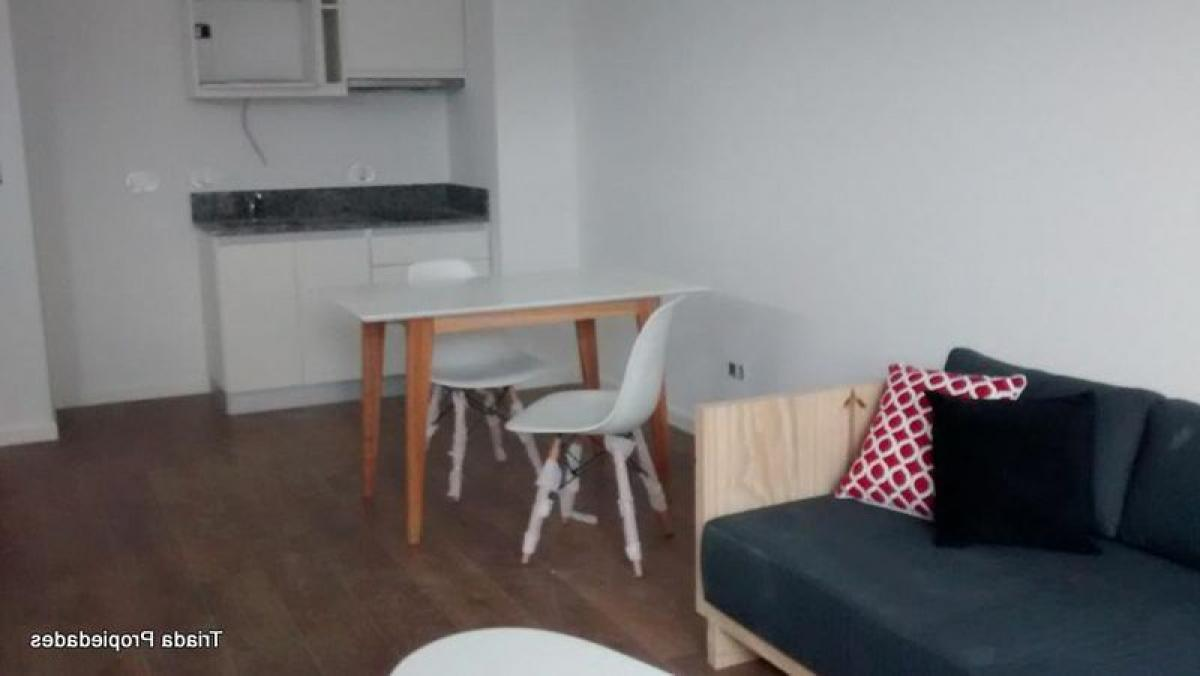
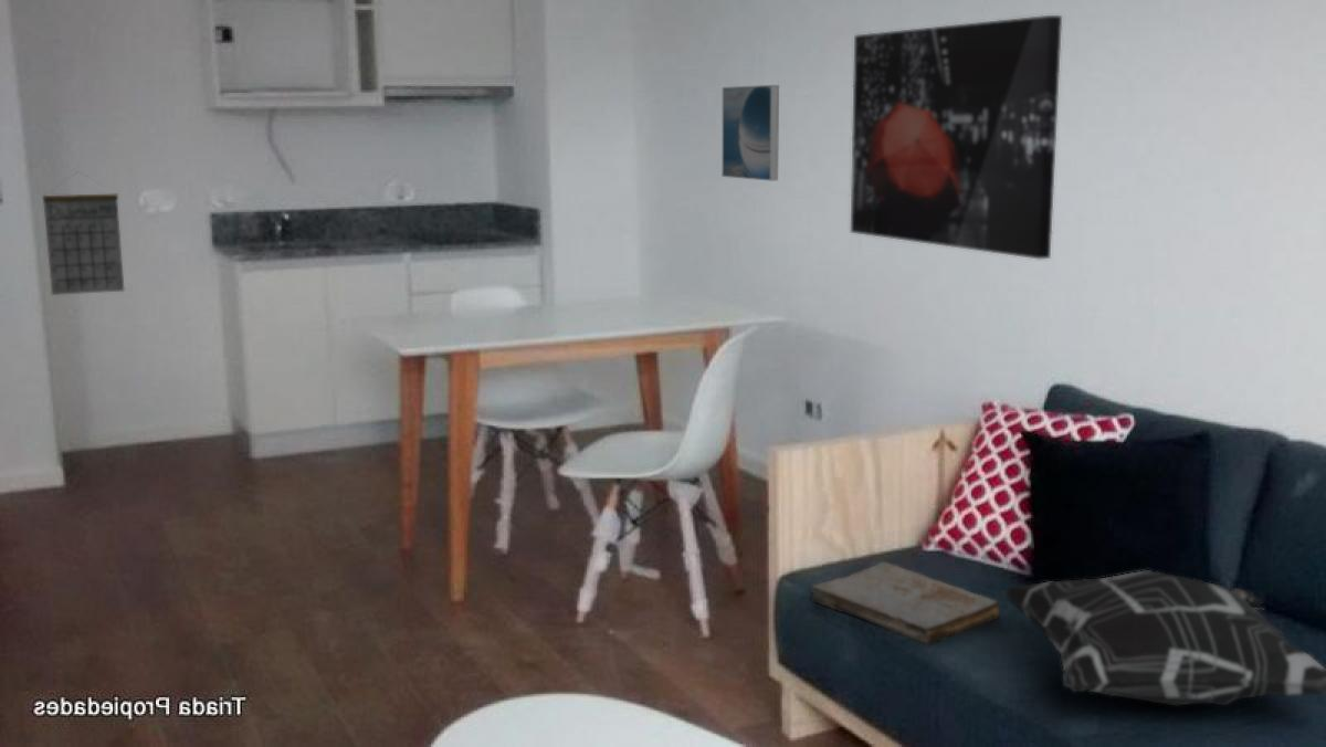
+ calendar [42,170,126,296]
+ decorative pillow [1001,569,1326,706]
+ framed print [720,84,780,182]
+ book [810,561,1001,646]
+ wall art [850,14,1063,260]
